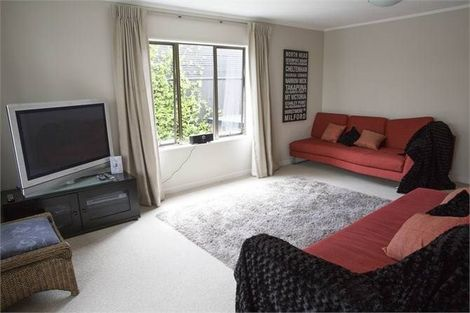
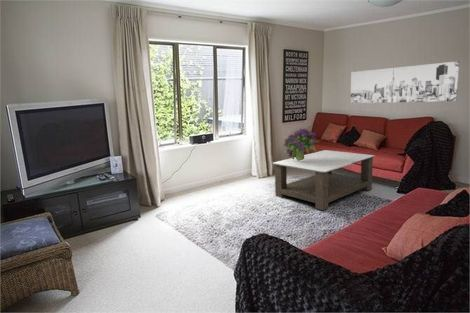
+ wall art [350,60,461,104]
+ coffee table [272,149,376,211]
+ bouquet [281,127,321,161]
